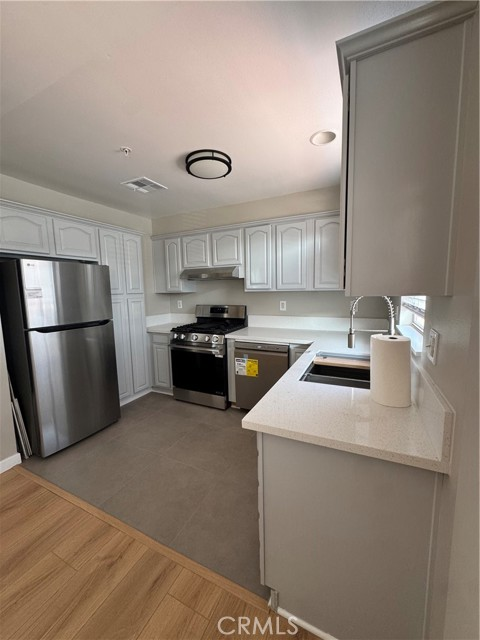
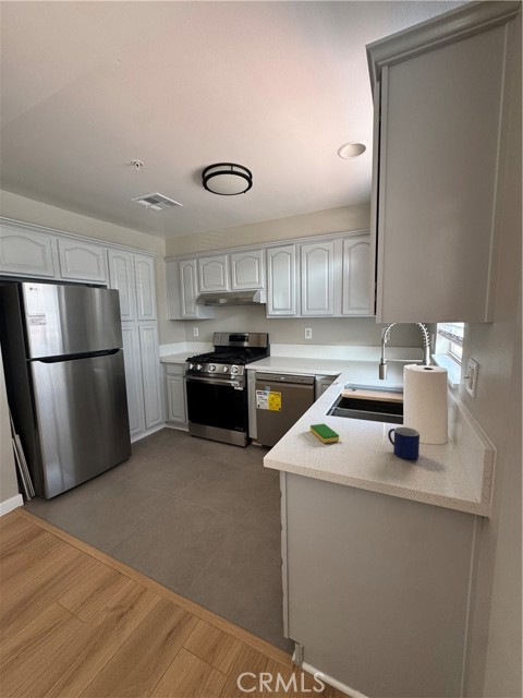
+ dish sponge [309,423,340,444]
+ mug [387,426,421,460]
